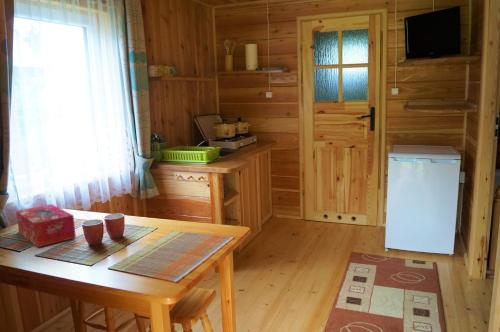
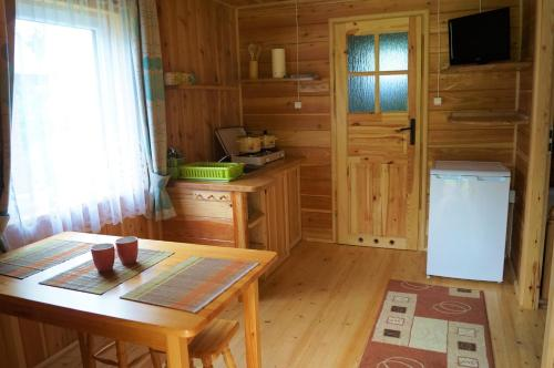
- tissue box [15,203,77,248]
